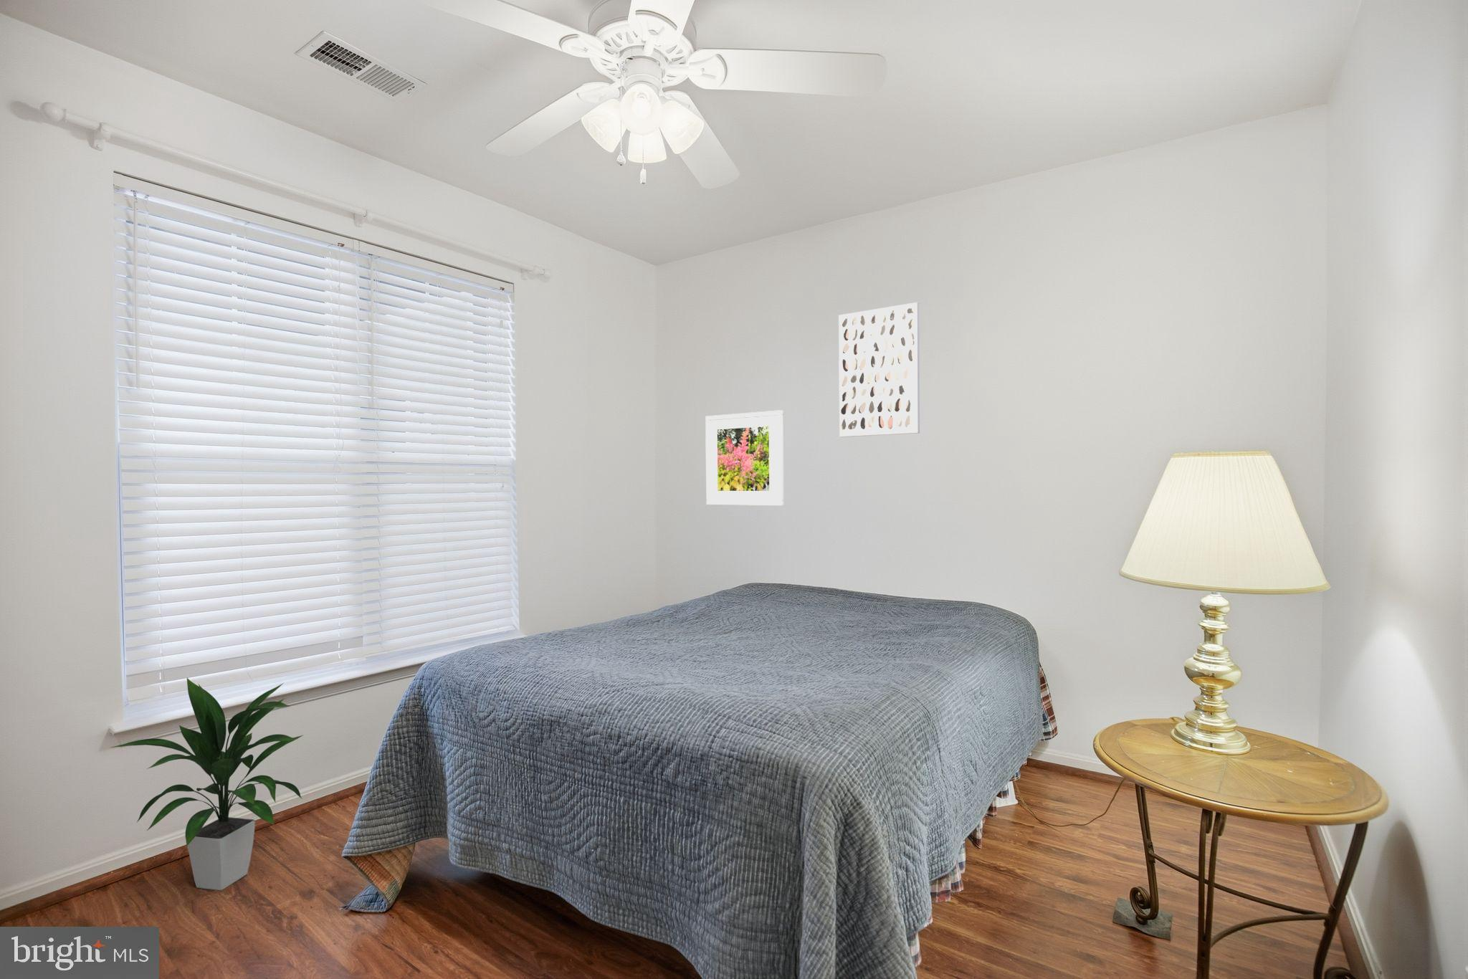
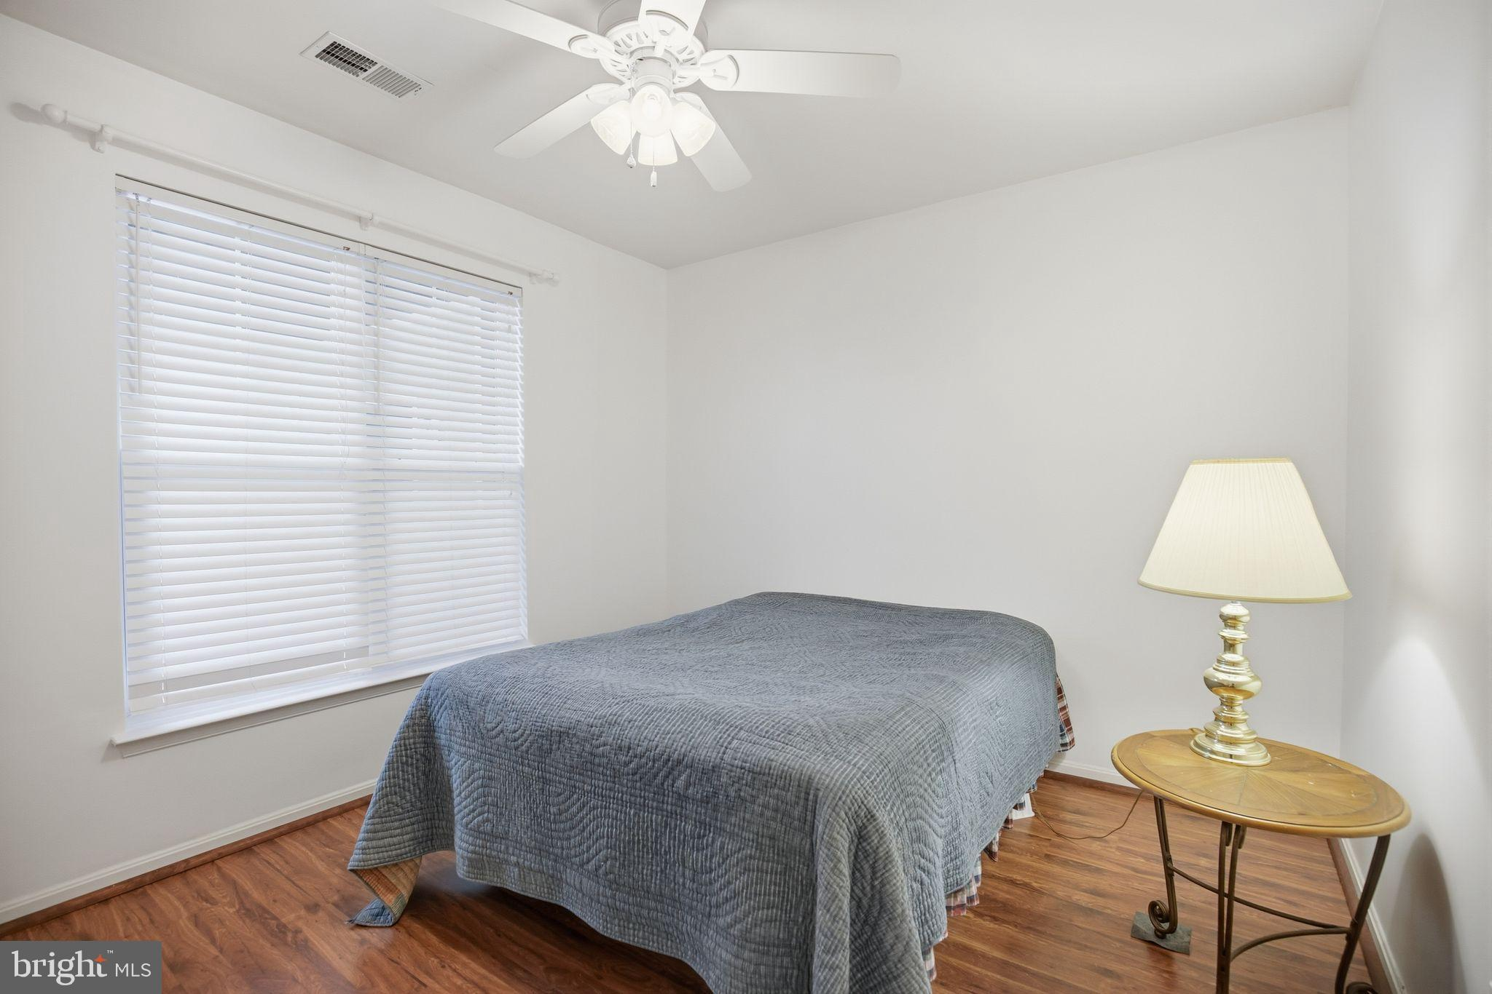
- wall art [838,302,921,438]
- indoor plant [110,677,305,890]
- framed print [705,410,785,507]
